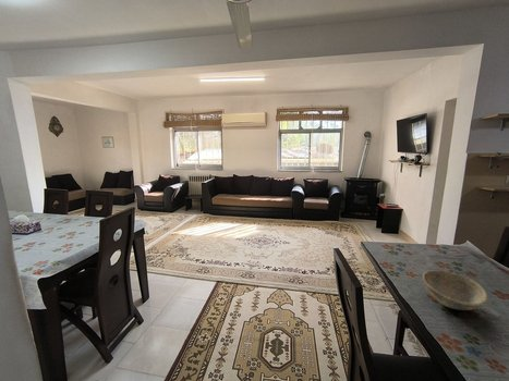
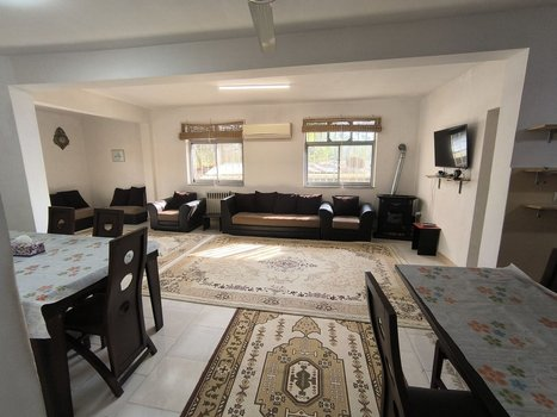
- bowl [422,269,489,311]
